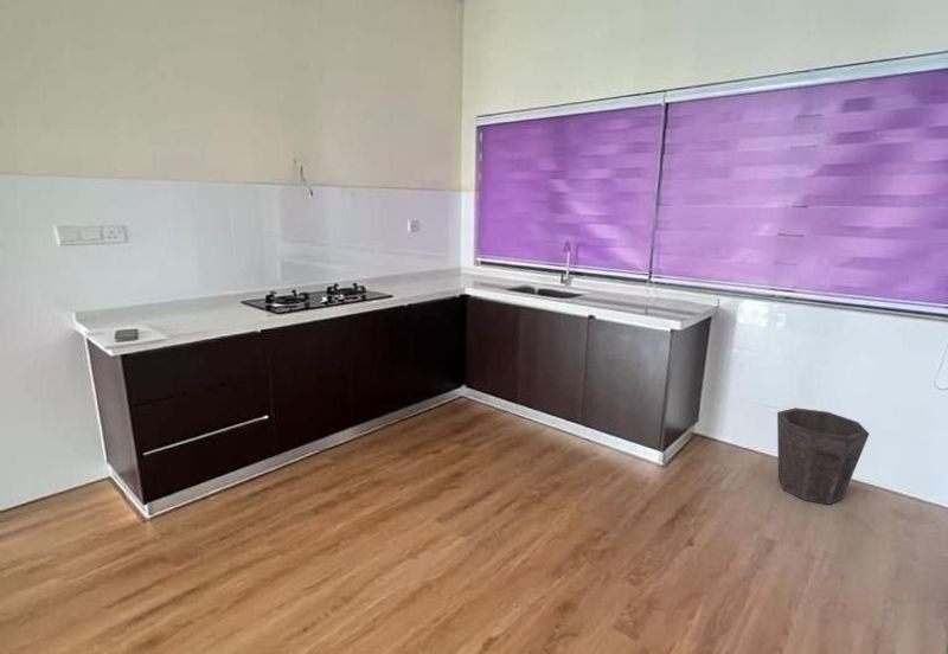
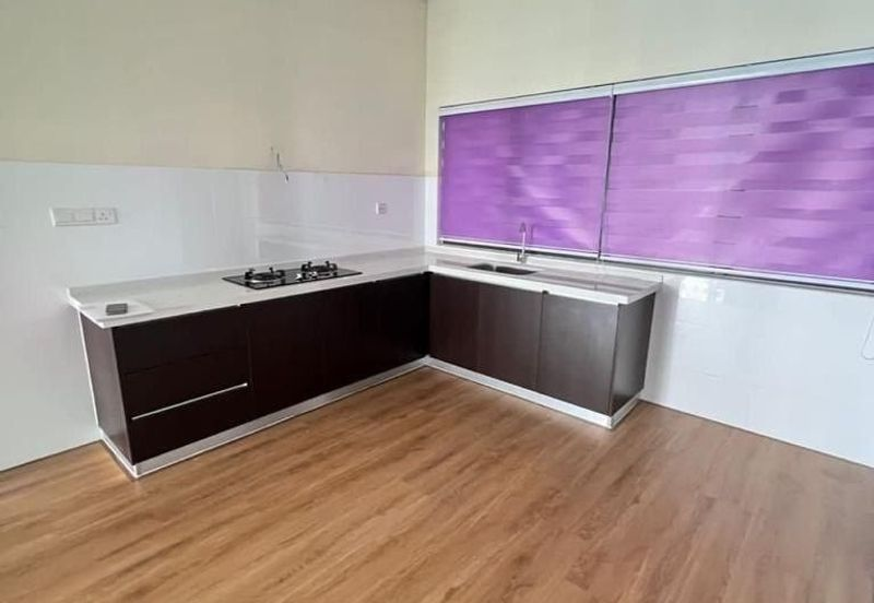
- waste bin [776,406,870,506]
